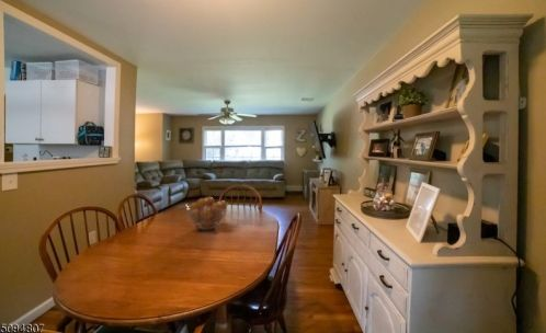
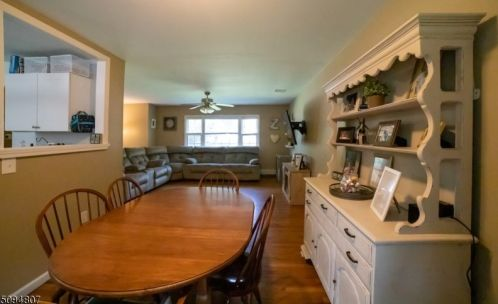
- fruit basket [184,196,229,230]
